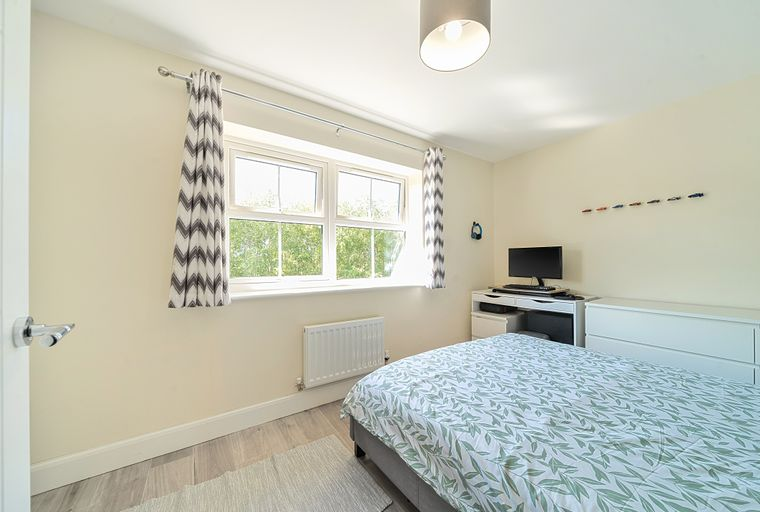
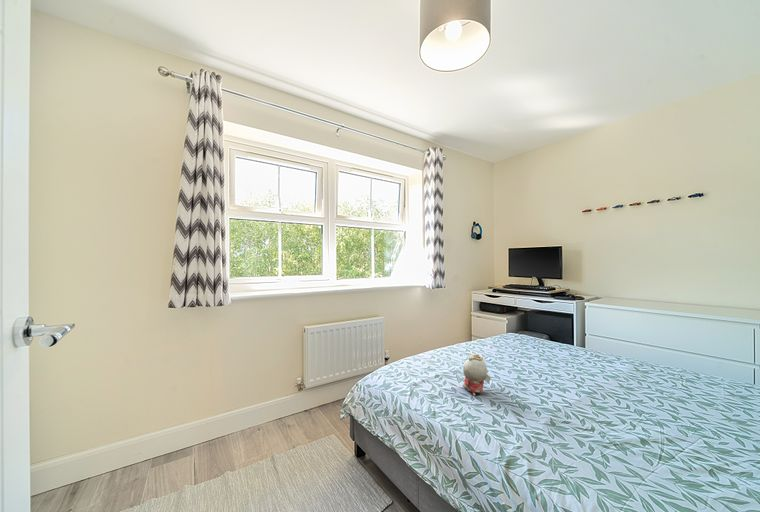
+ stuffed toy [462,353,492,397]
